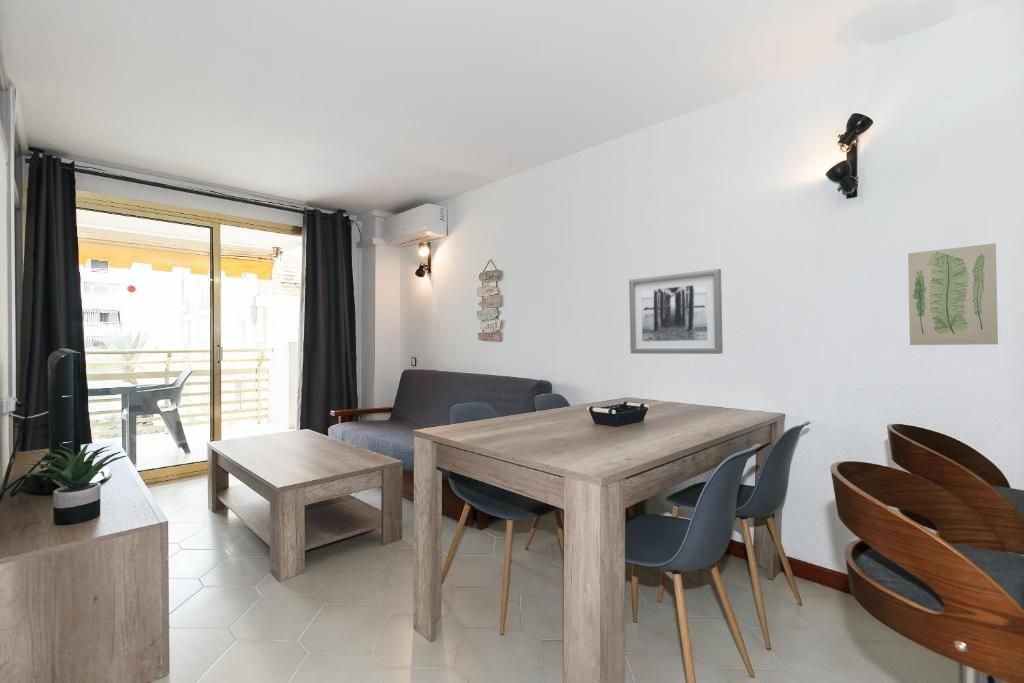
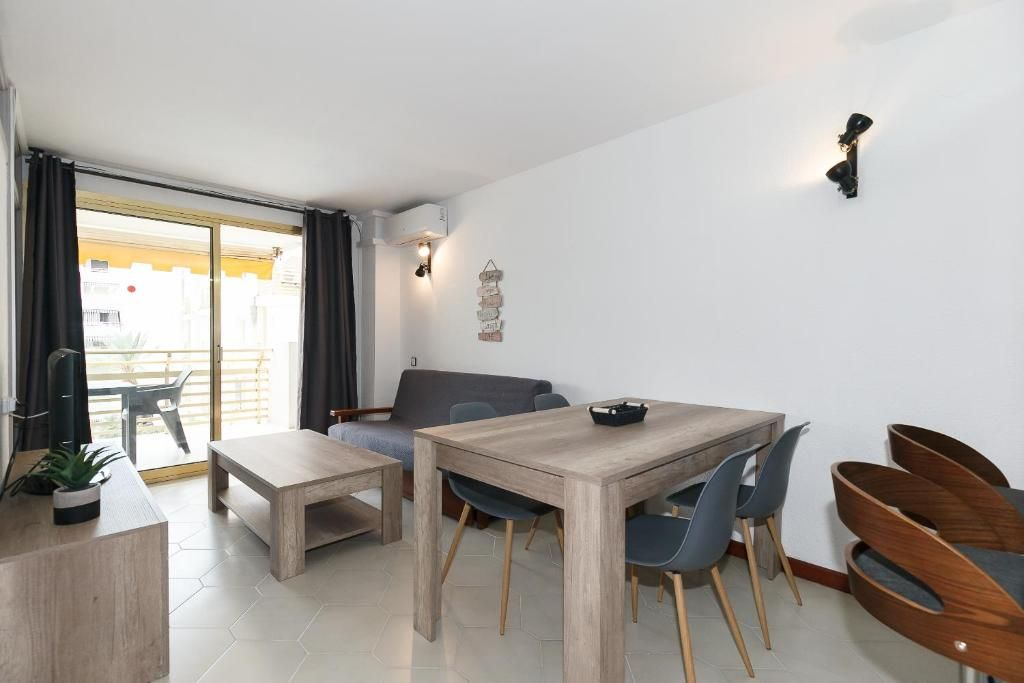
- wall art [907,242,999,346]
- wall art [628,268,724,355]
